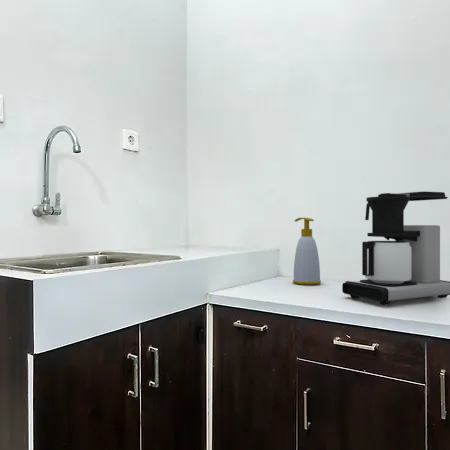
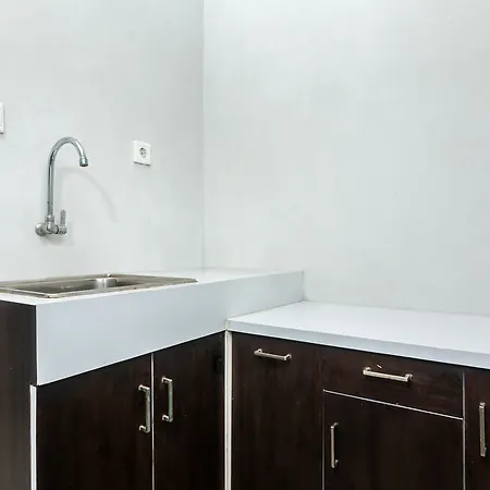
- coffee maker [341,191,450,306]
- soap bottle [292,217,322,286]
